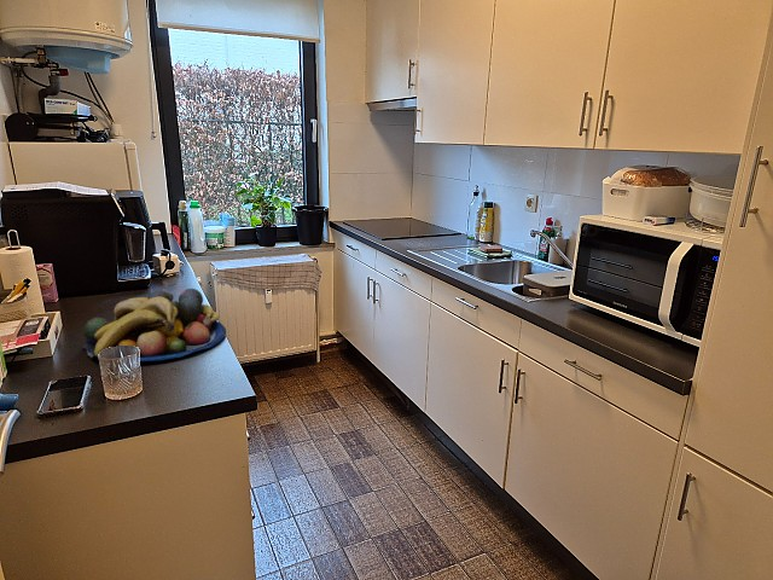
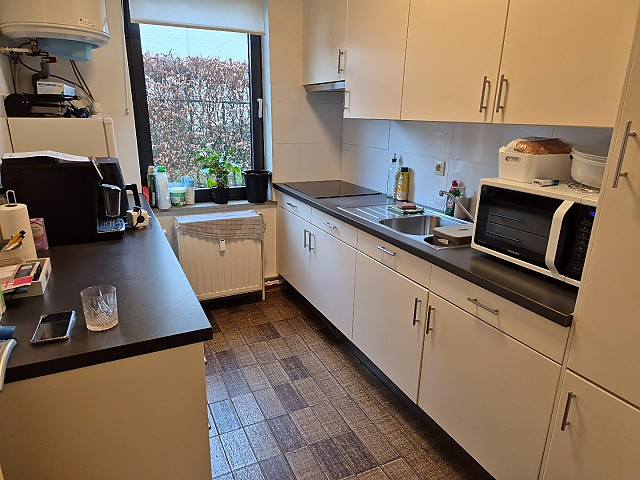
- fruit bowl [82,288,227,362]
